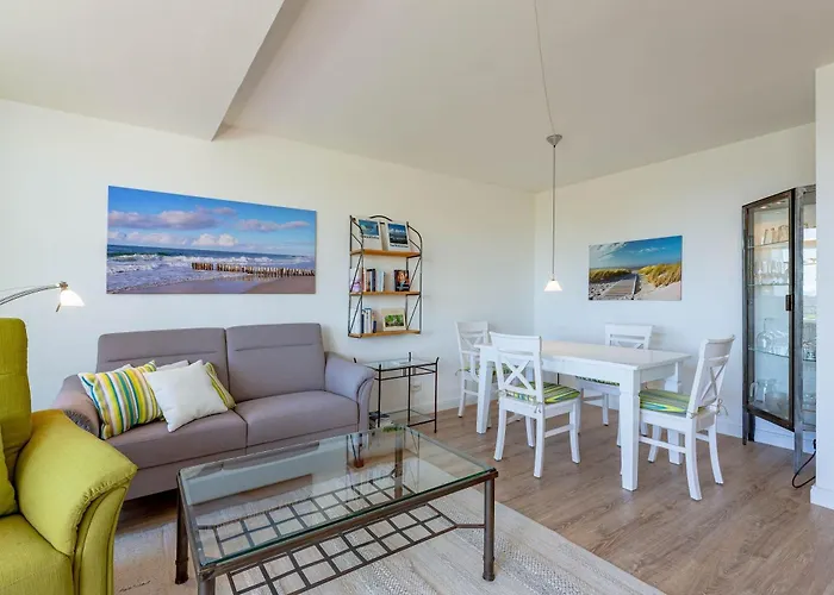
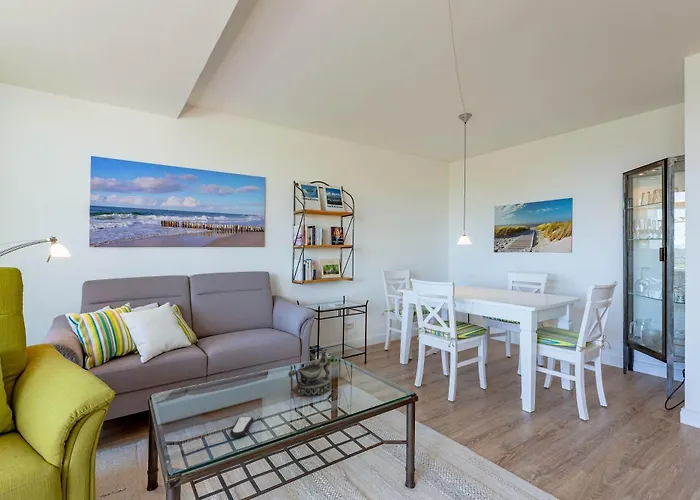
+ remote control [229,416,254,438]
+ decorative bowl [287,348,332,396]
